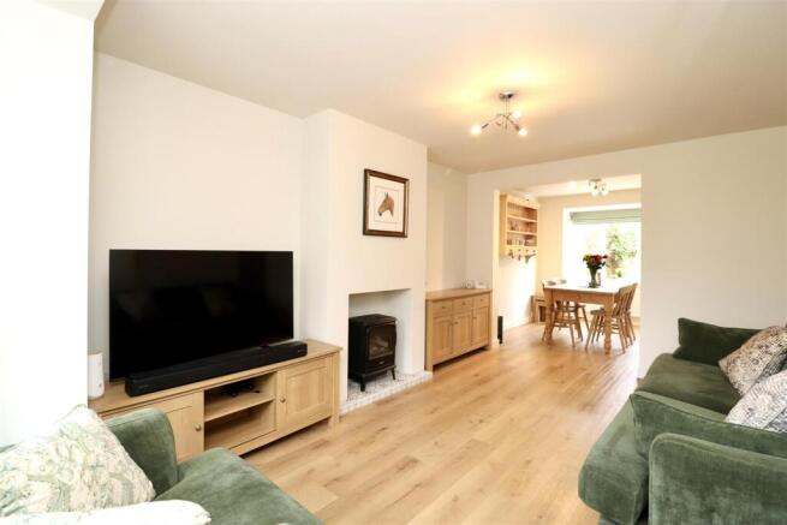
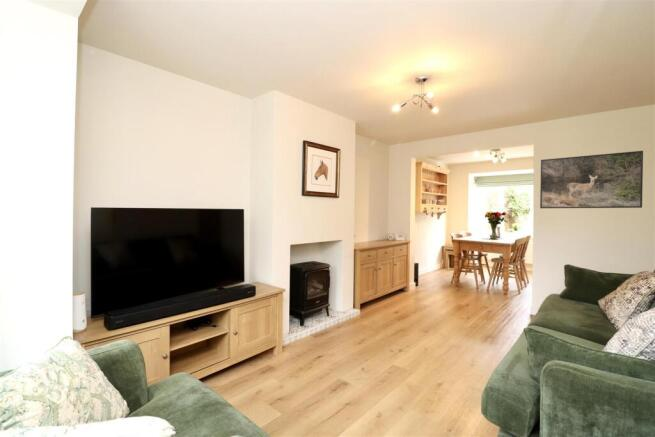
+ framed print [539,150,644,209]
